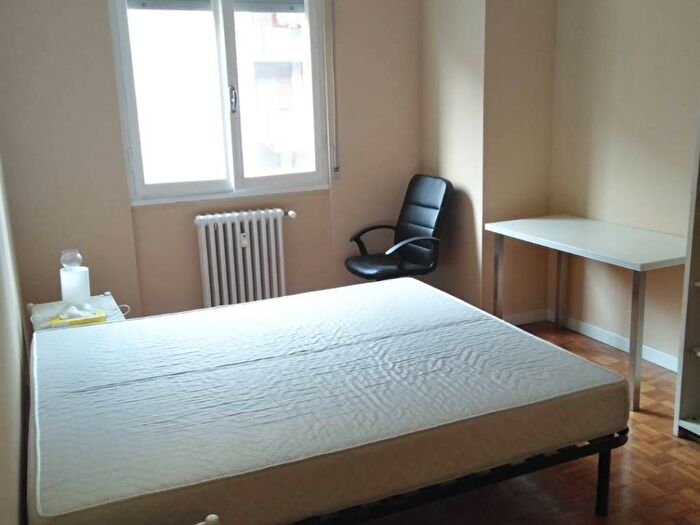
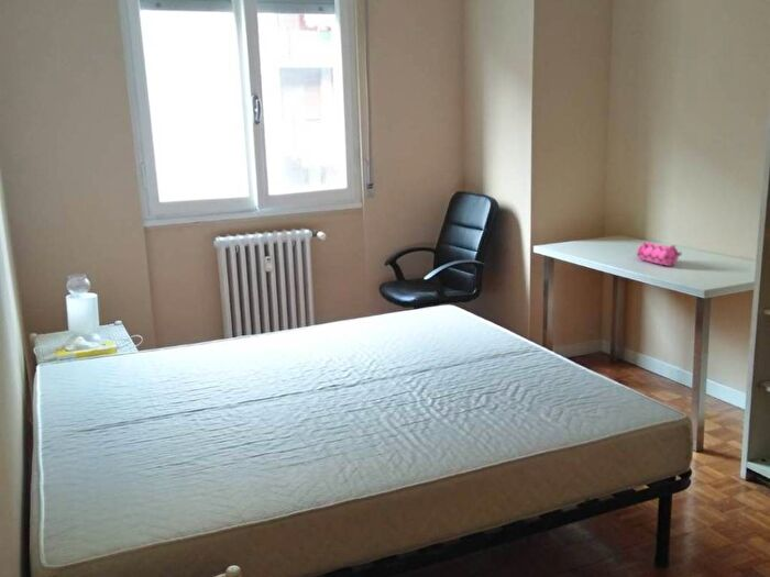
+ pencil case [636,241,683,267]
